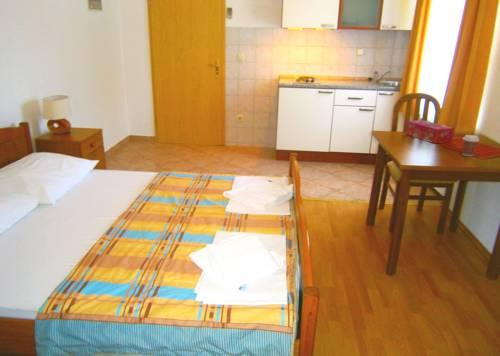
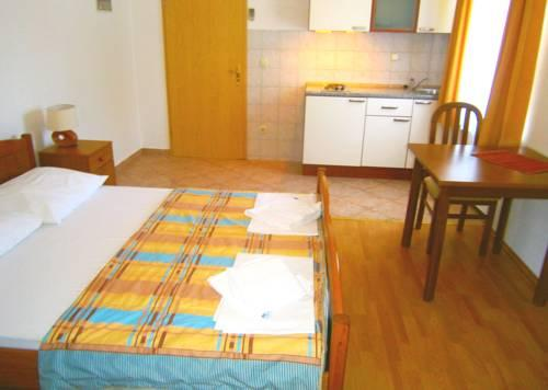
- tissue box [405,119,455,144]
- coffee cup [461,134,480,157]
